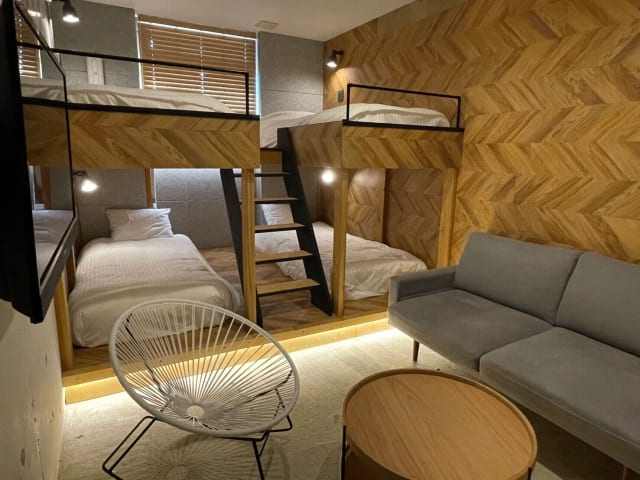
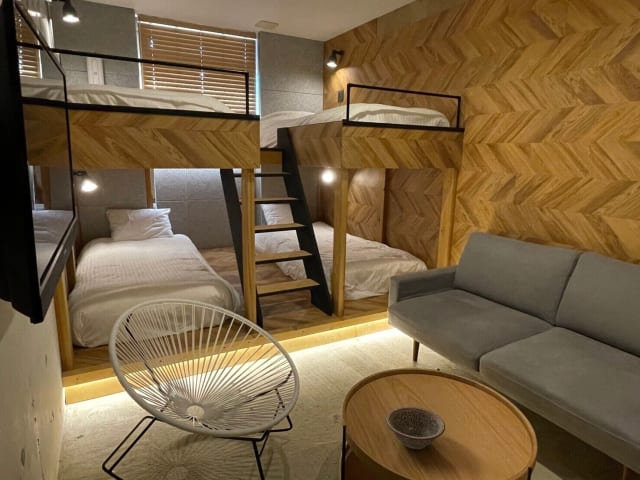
+ decorative bowl [385,406,446,450]
